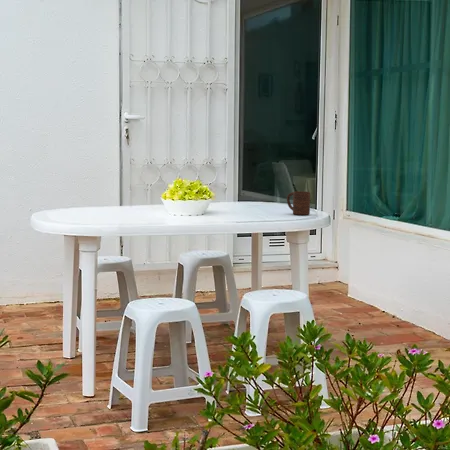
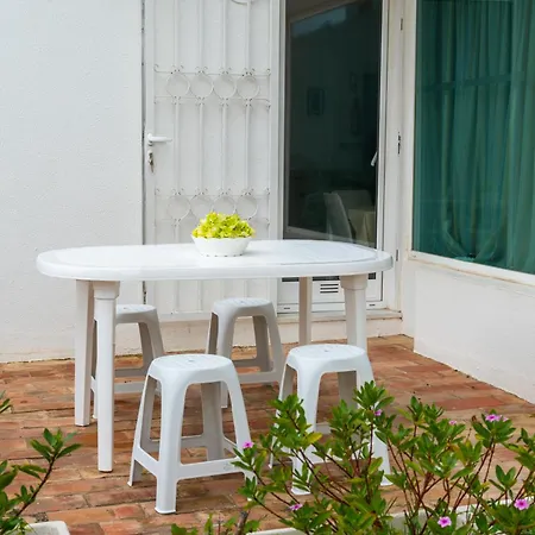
- cup [286,190,311,216]
